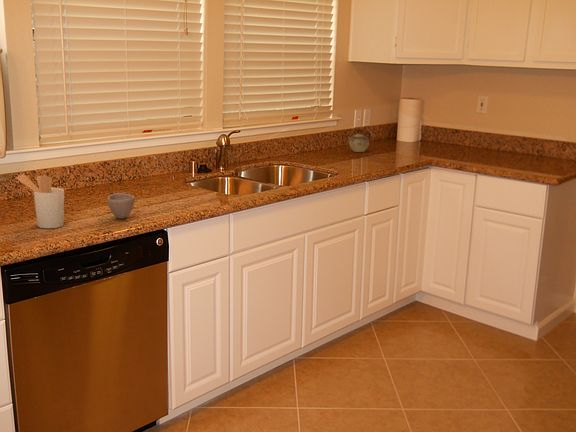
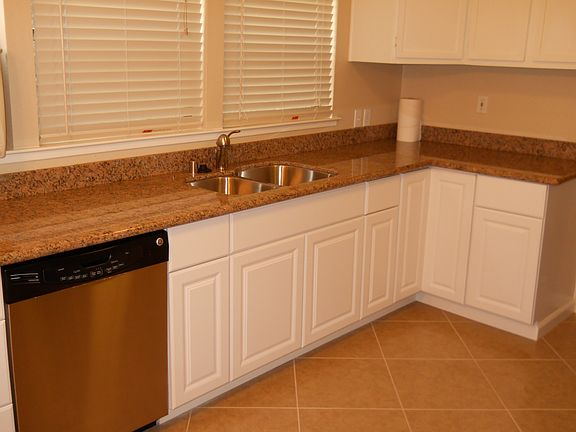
- utensil holder [15,173,65,229]
- cup [106,192,136,219]
- teapot [345,129,371,153]
